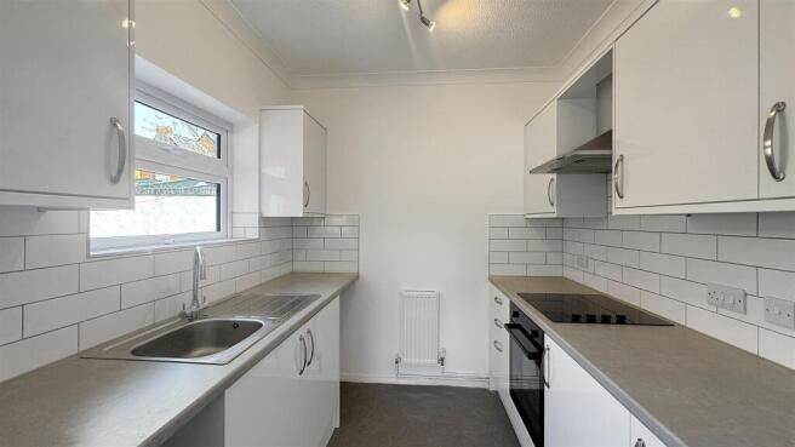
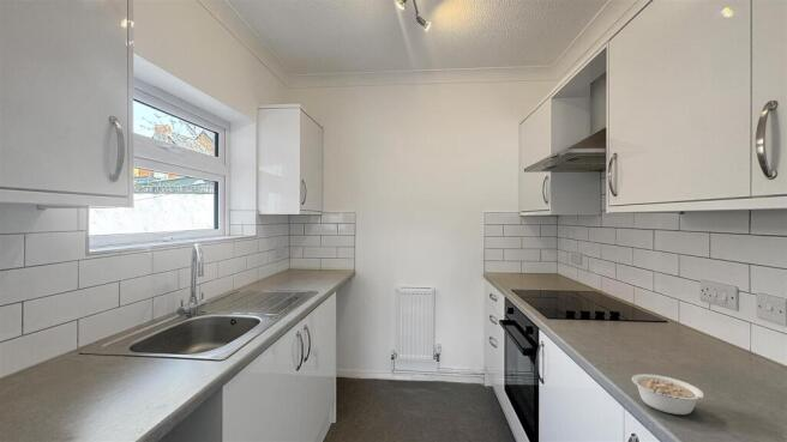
+ legume [631,373,714,416]
